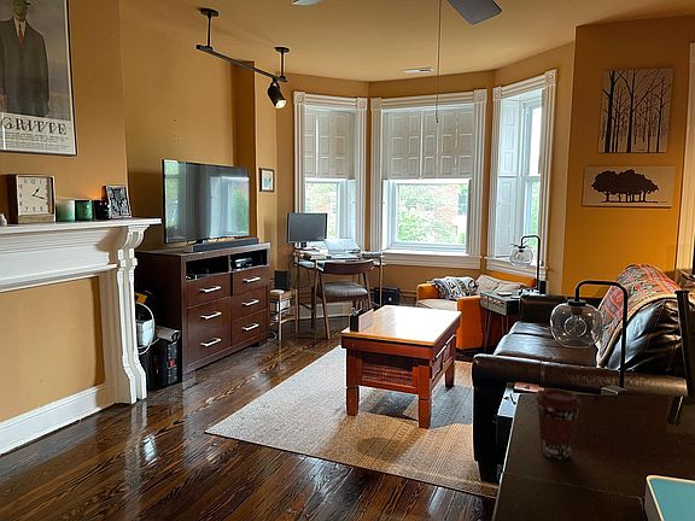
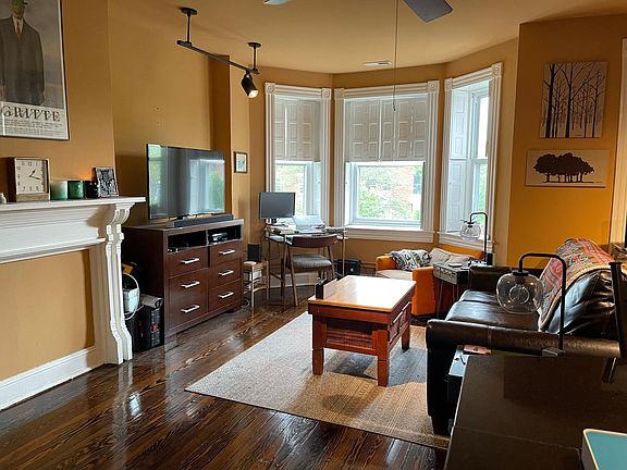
- coffee cup [535,387,583,461]
